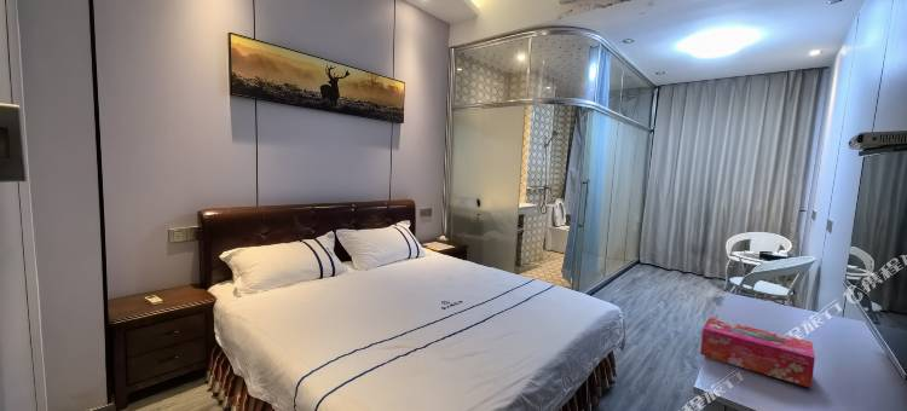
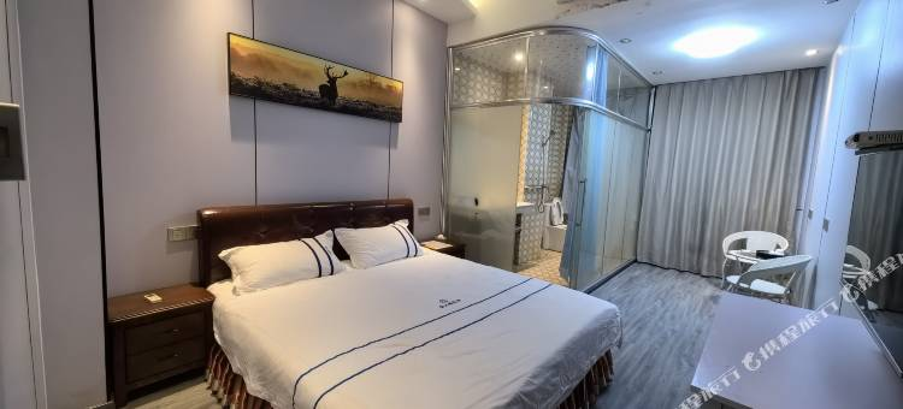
- tissue box [699,317,816,389]
